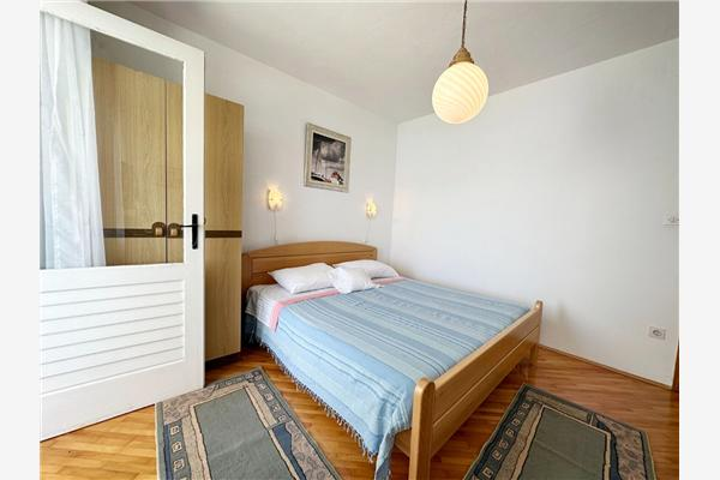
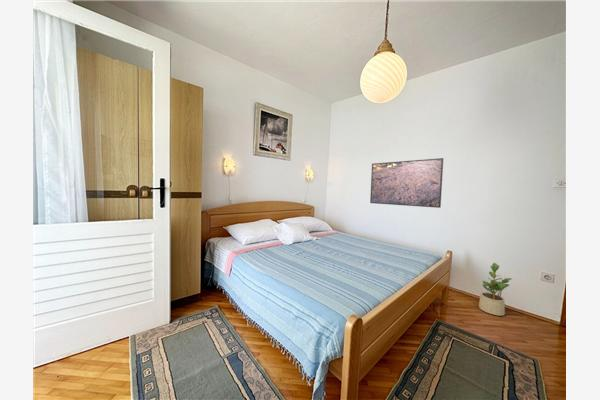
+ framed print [369,157,444,209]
+ potted plant [478,262,513,317]
